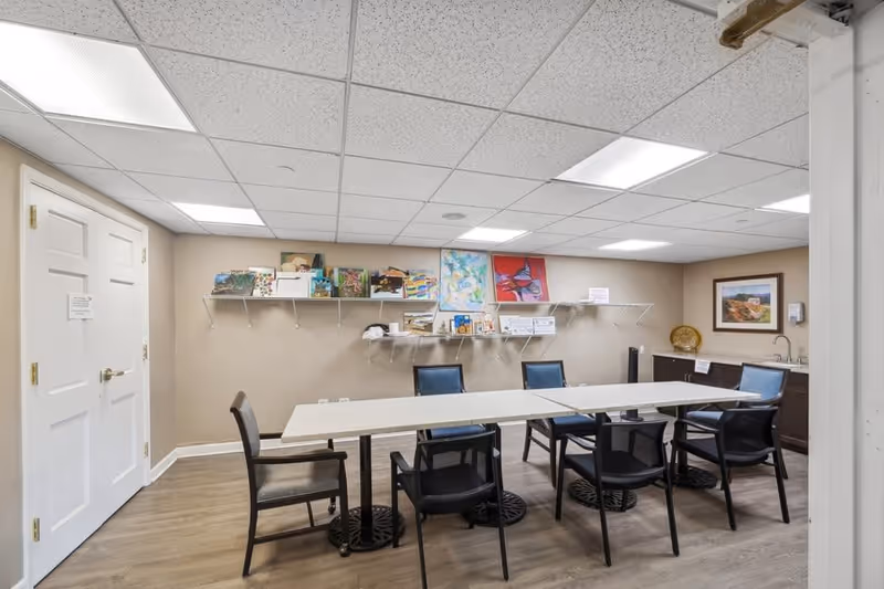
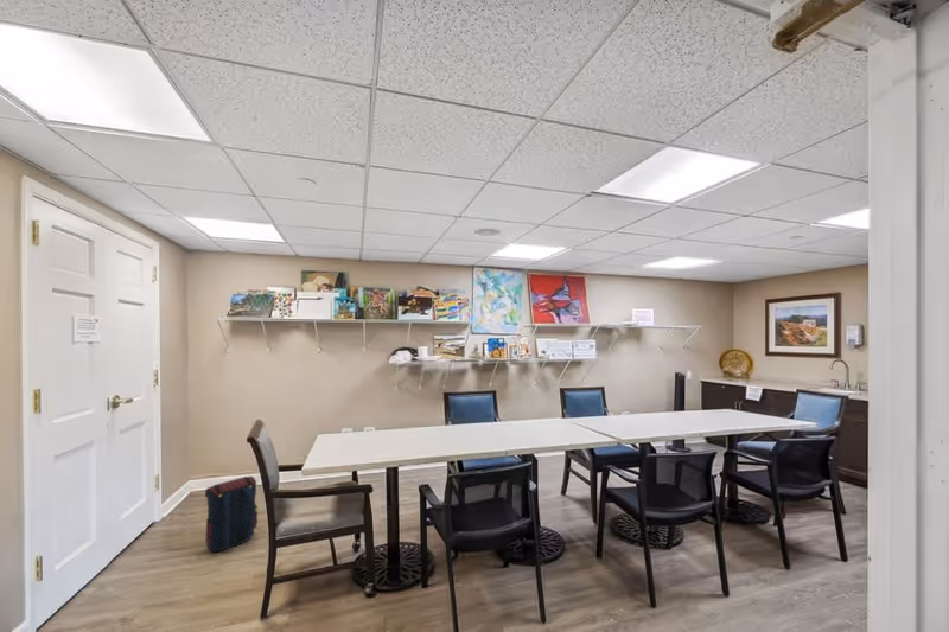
+ satchel [204,475,259,553]
